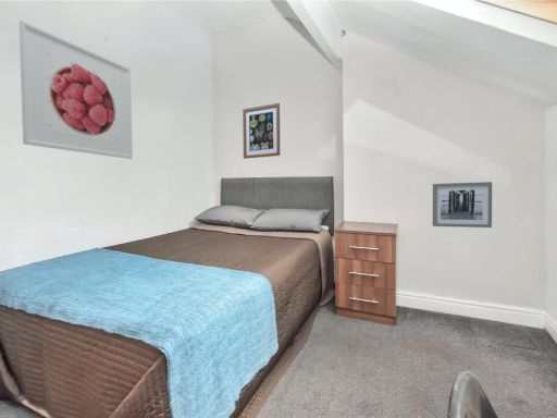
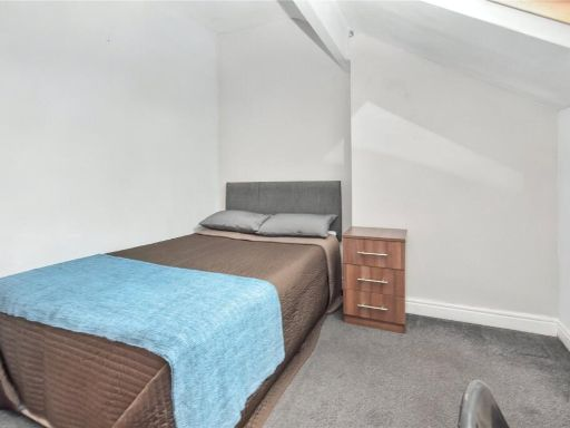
- wall art [432,181,493,229]
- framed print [17,19,134,160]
- wall art [242,102,281,160]
